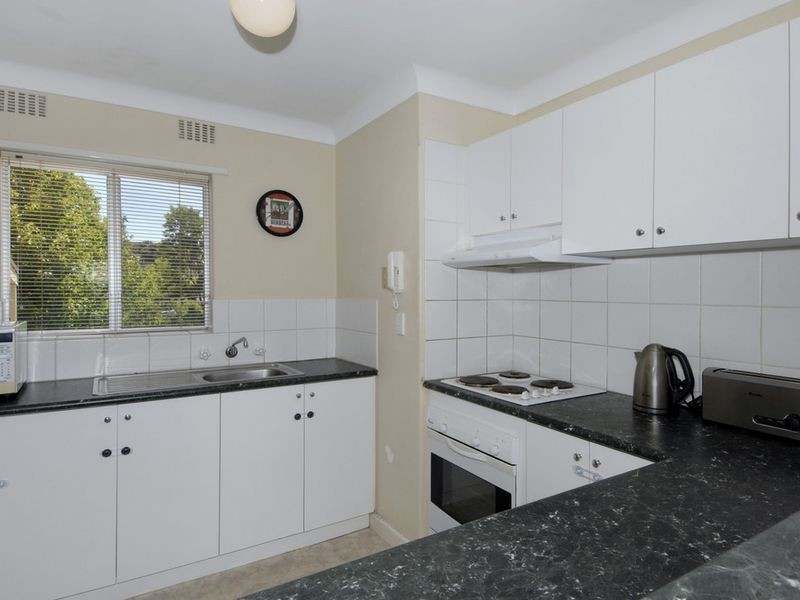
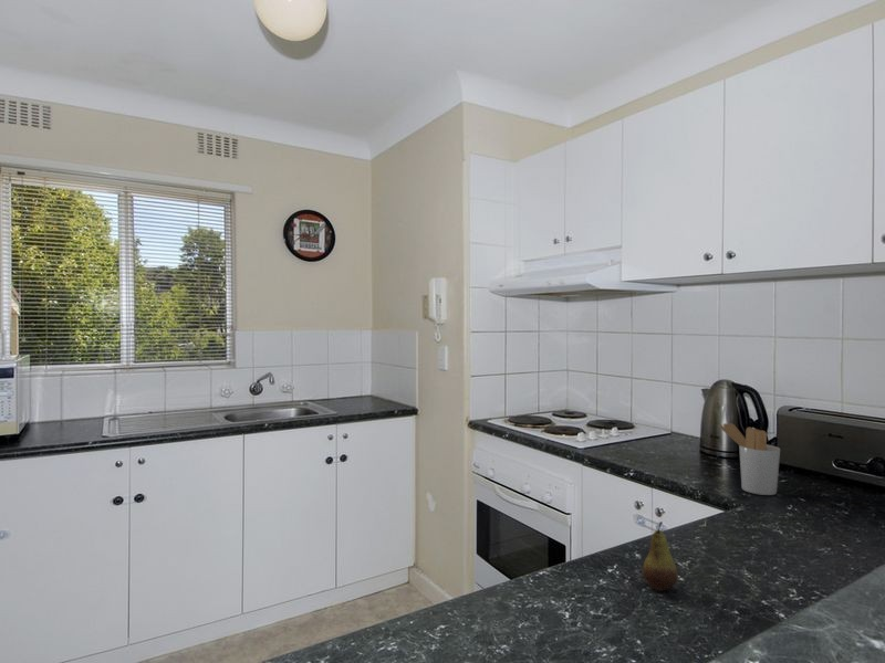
+ fruit [642,520,679,591]
+ utensil holder [718,422,781,496]
